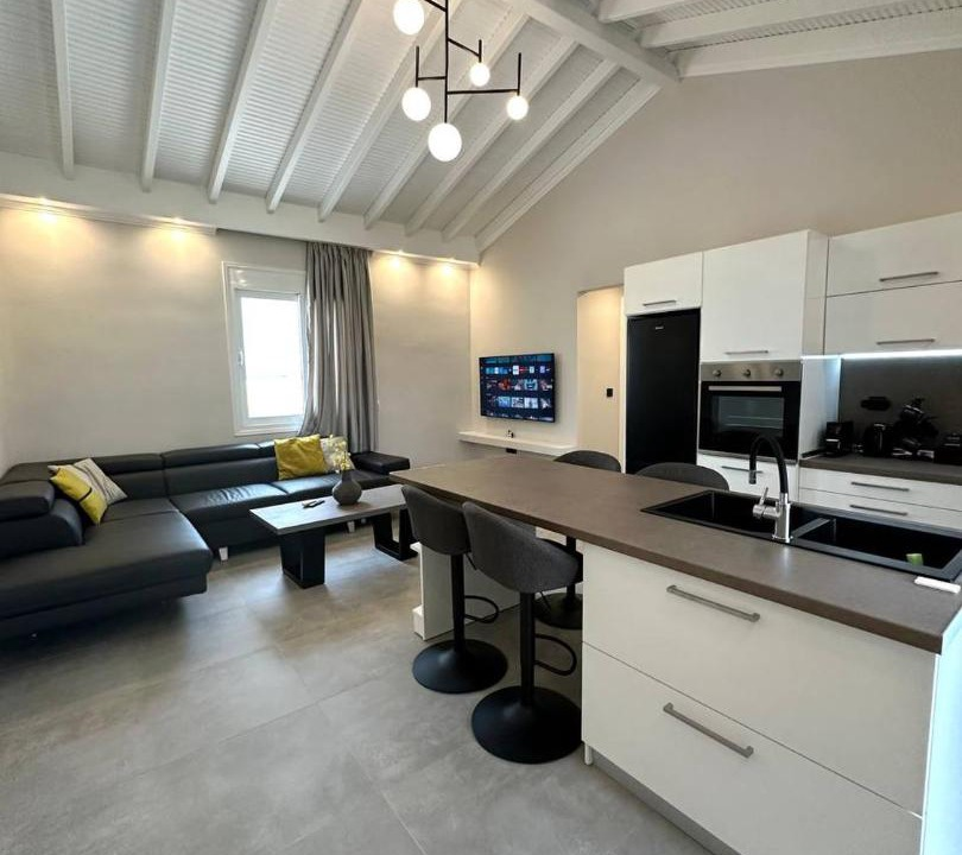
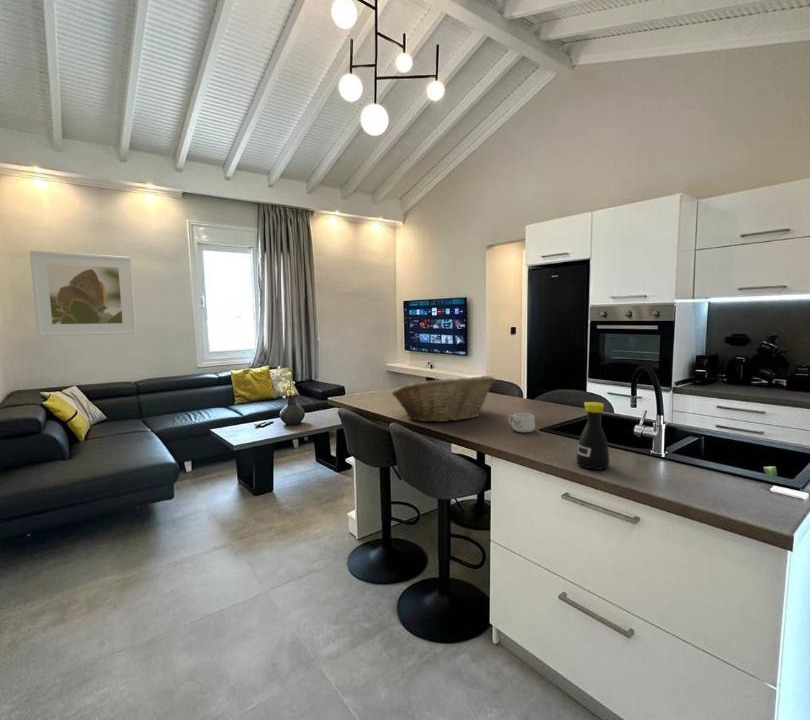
+ mug [507,412,536,433]
+ fruit basket [391,375,496,423]
+ bottle [576,401,610,471]
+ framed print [29,250,137,338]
